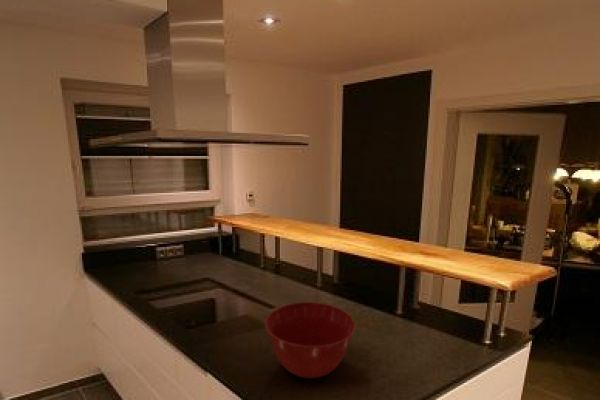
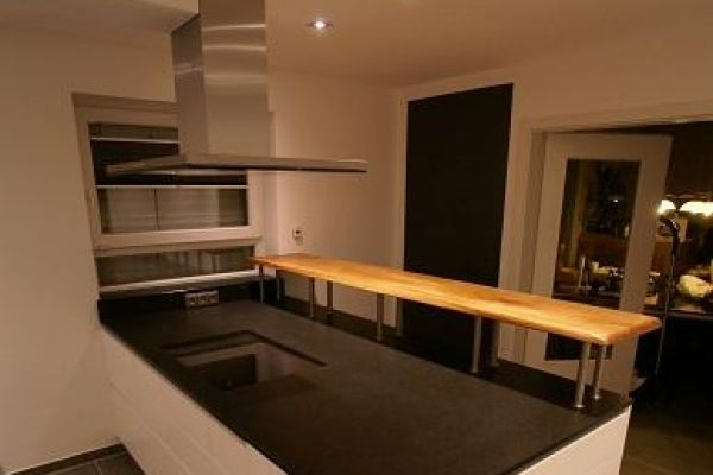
- mixing bowl [264,301,356,379]
